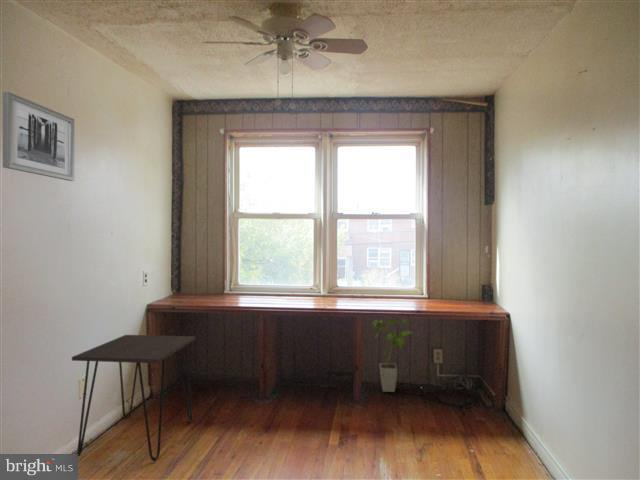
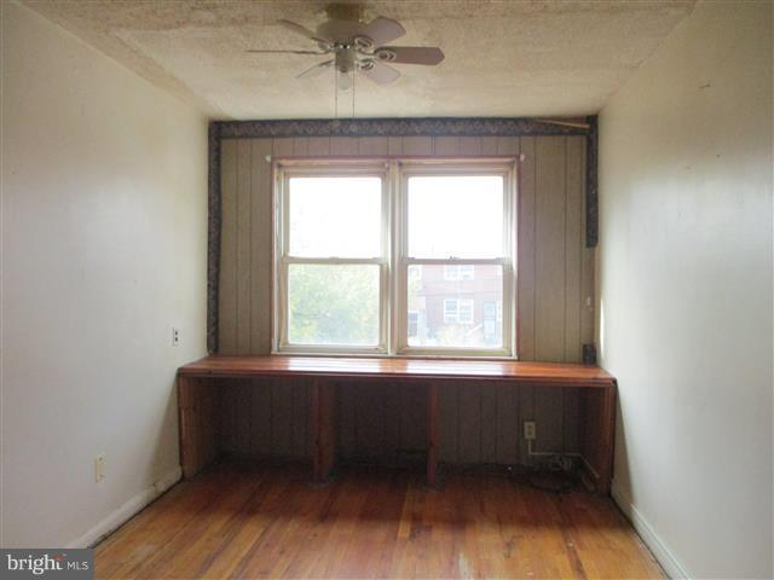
- house plant [371,318,416,393]
- desk [71,334,197,461]
- wall art [2,91,75,182]
